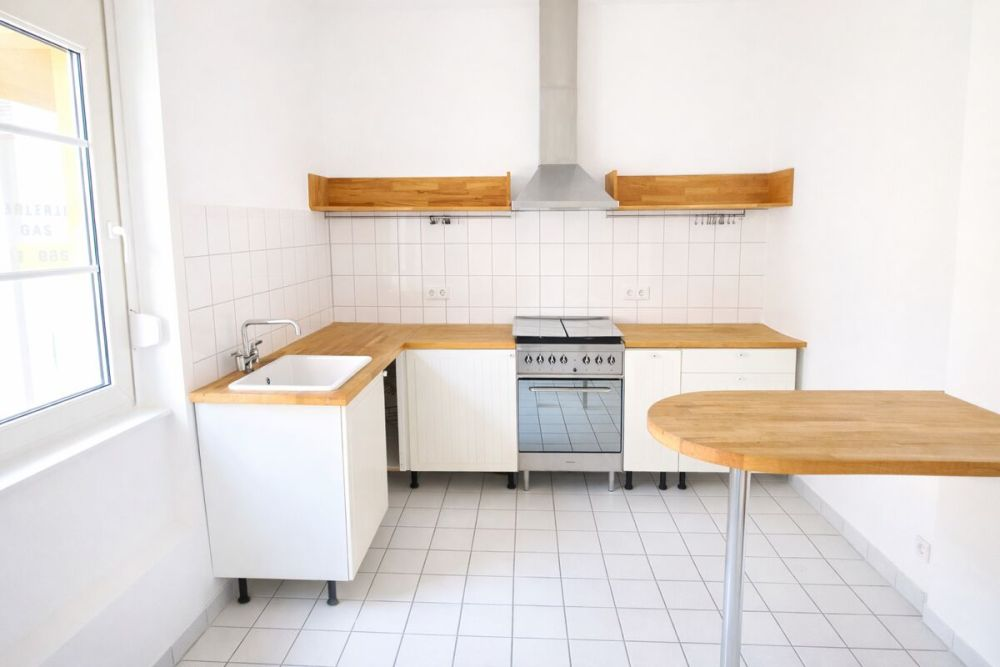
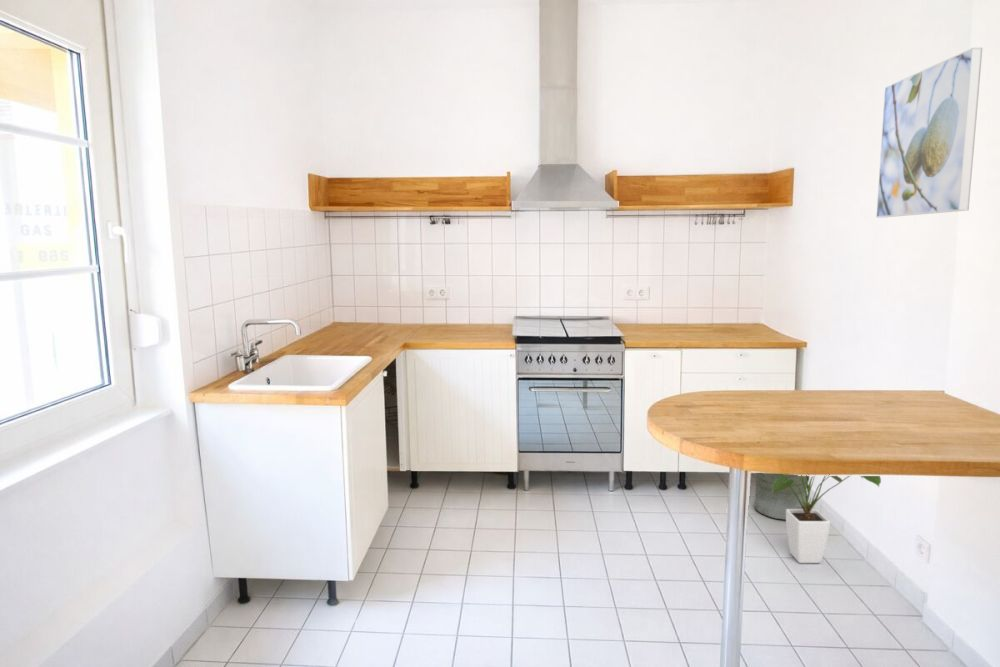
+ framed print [875,47,983,219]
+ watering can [753,472,810,521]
+ house plant [772,473,882,564]
